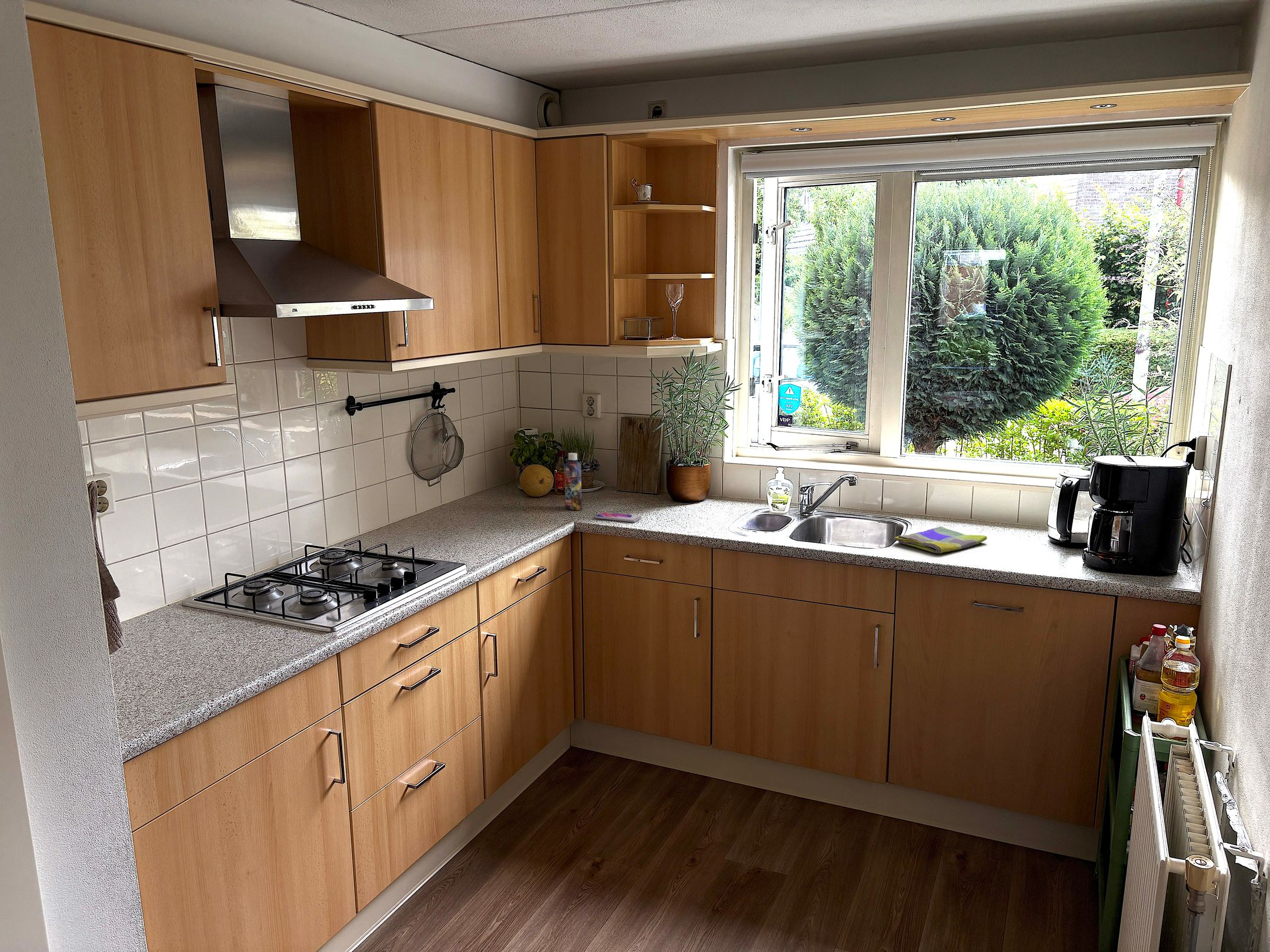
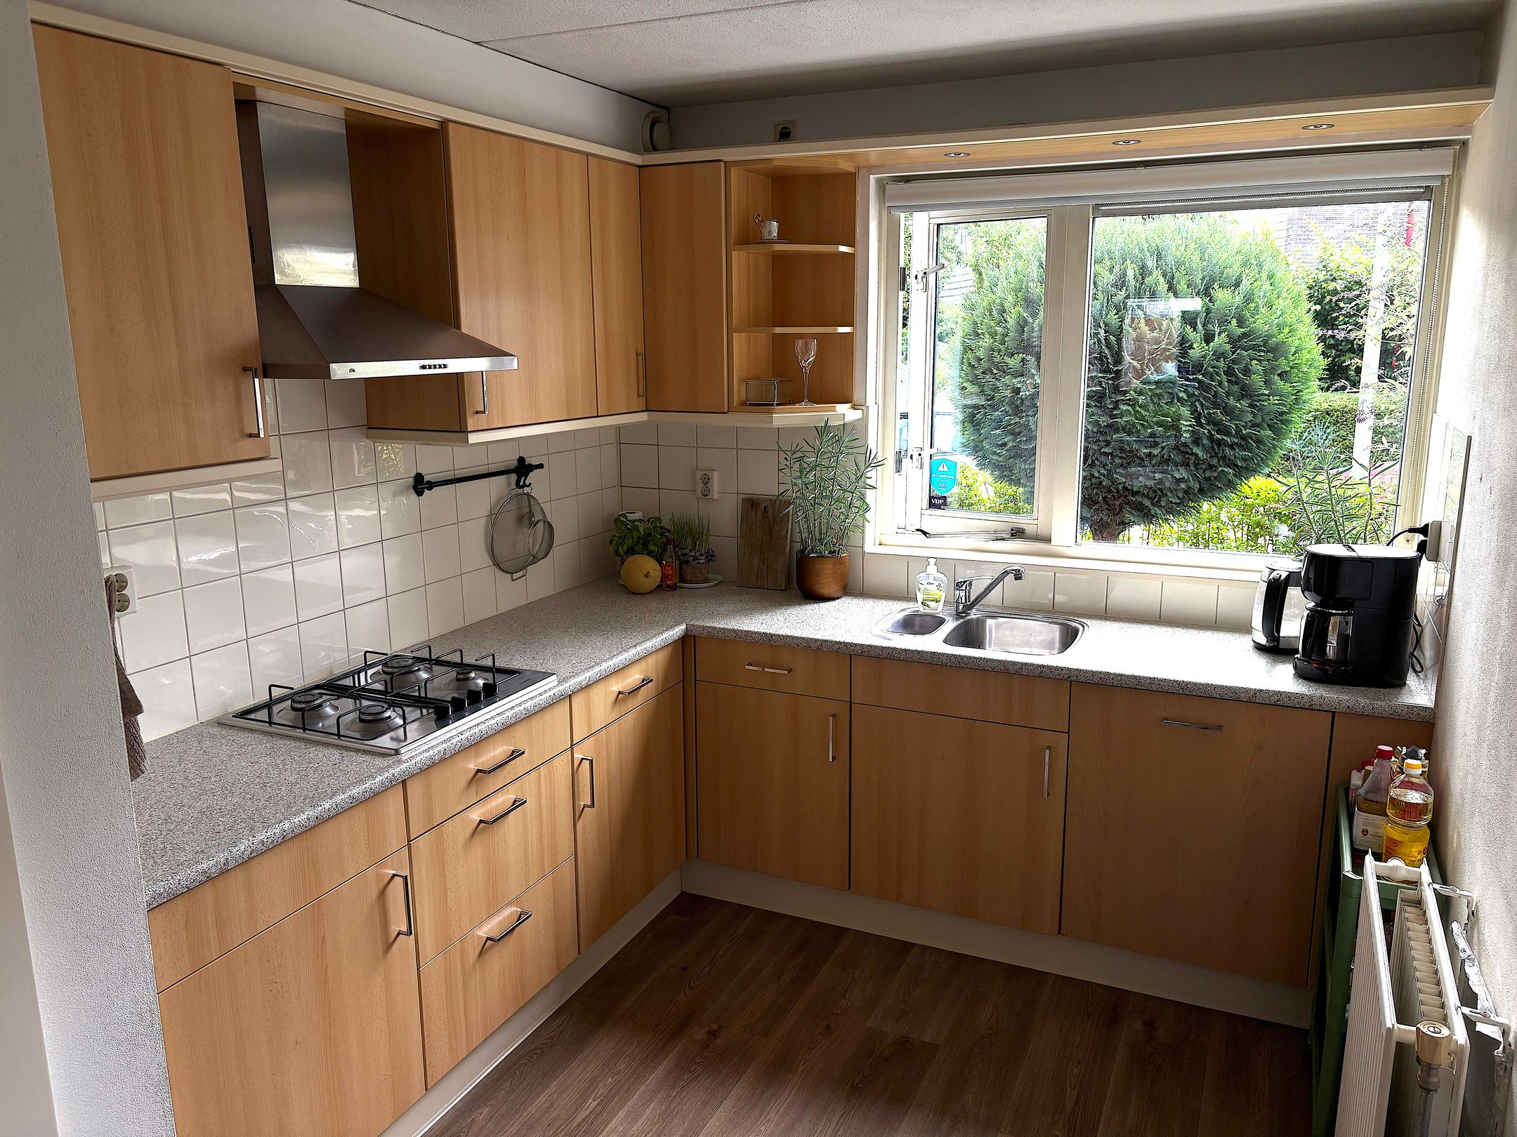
- dish towel [894,526,987,554]
- smartphone [594,512,642,522]
- bottle [564,452,582,511]
